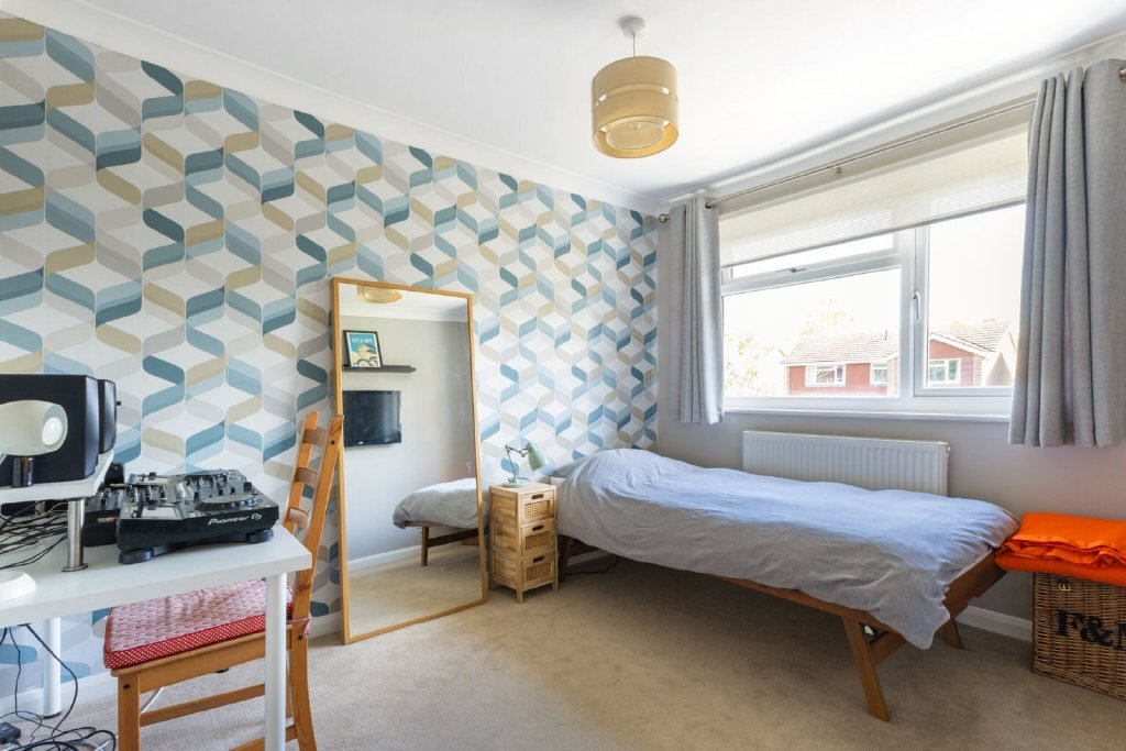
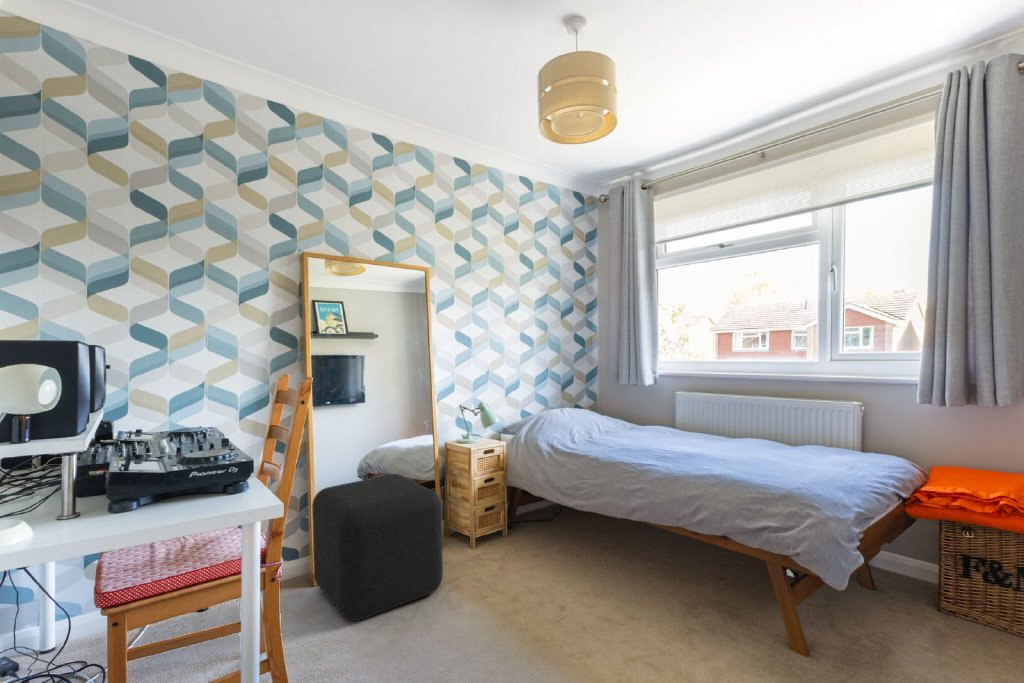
+ cube [311,473,444,622]
